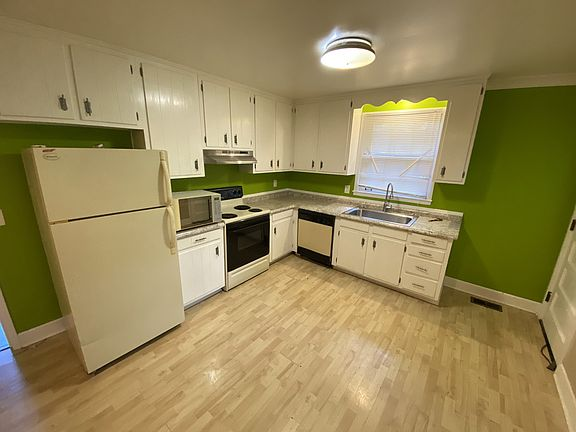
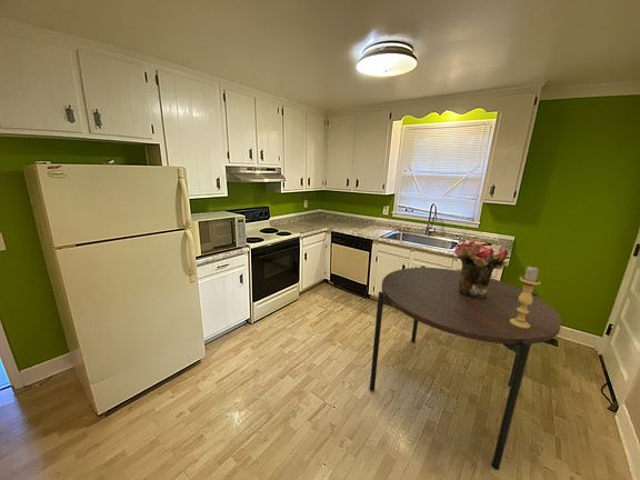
+ candle holder [510,266,542,329]
+ dining table [369,264,562,471]
+ bouquet [453,239,511,298]
